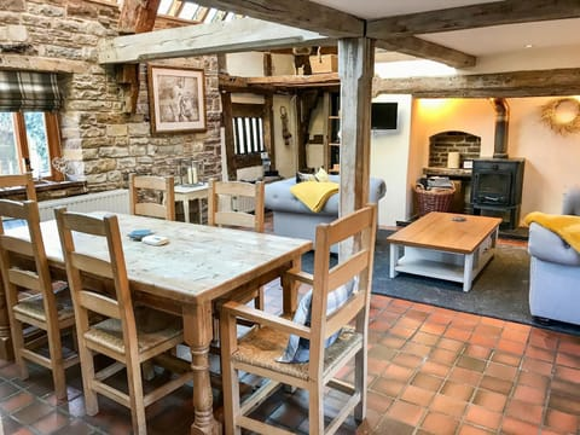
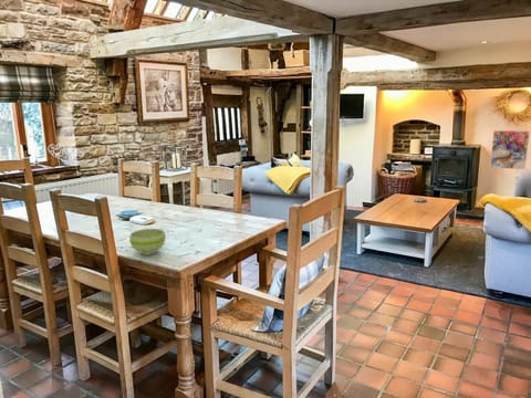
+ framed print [489,129,531,170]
+ bowl [128,228,167,256]
